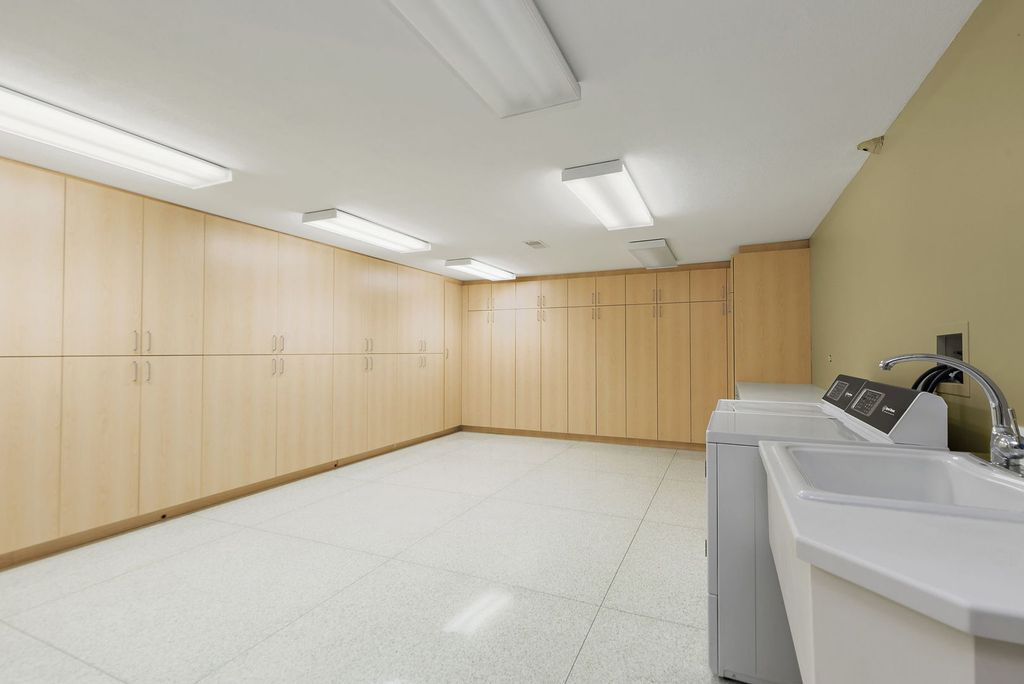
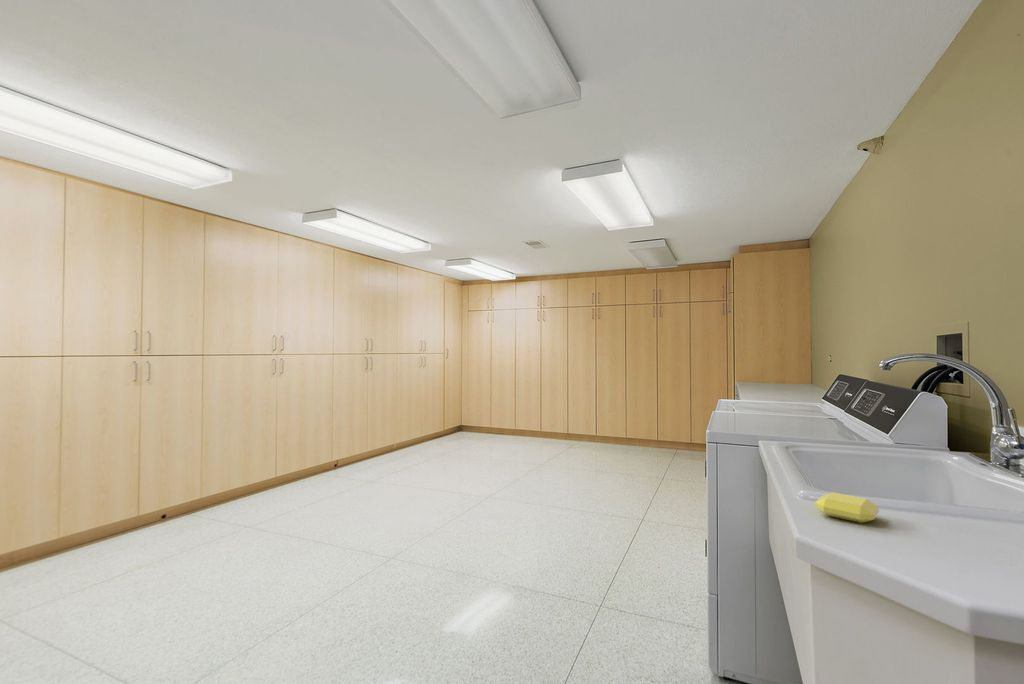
+ soap bar [814,491,880,524]
